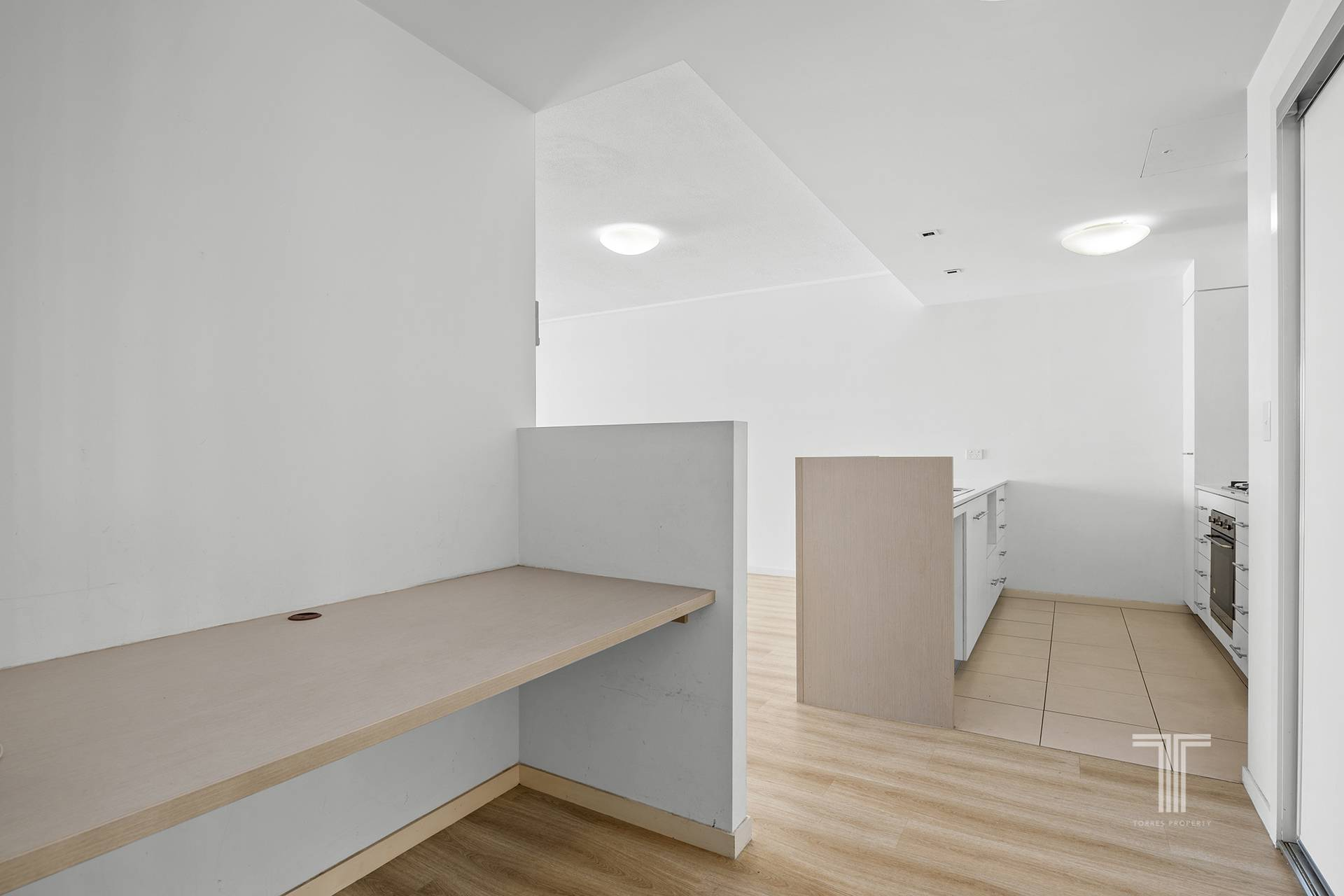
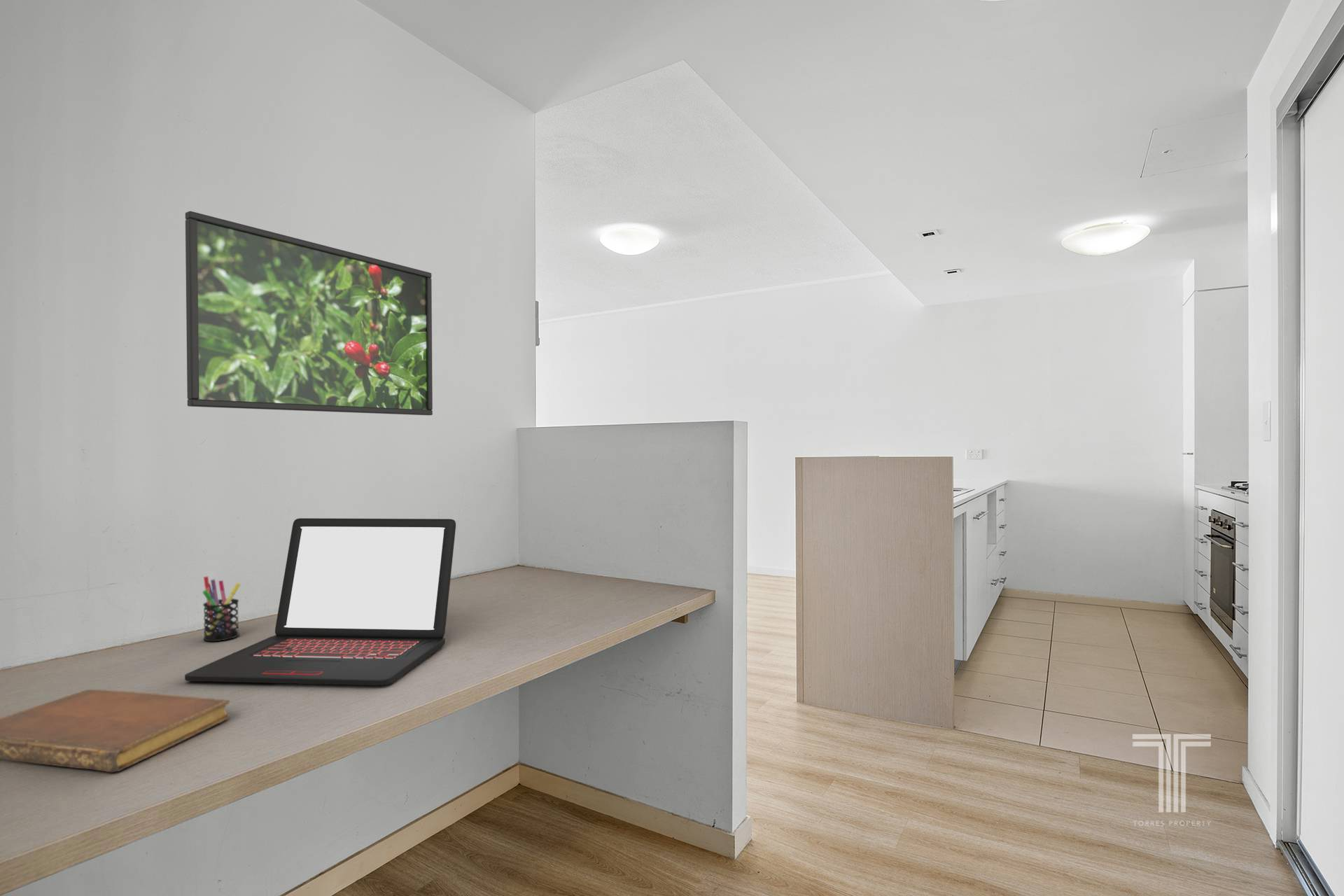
+ notebook [0,689,230,773]
+ laptop [184,517,456,686]
+ pen holder [202,575,241,642]
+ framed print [185,211,433,416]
